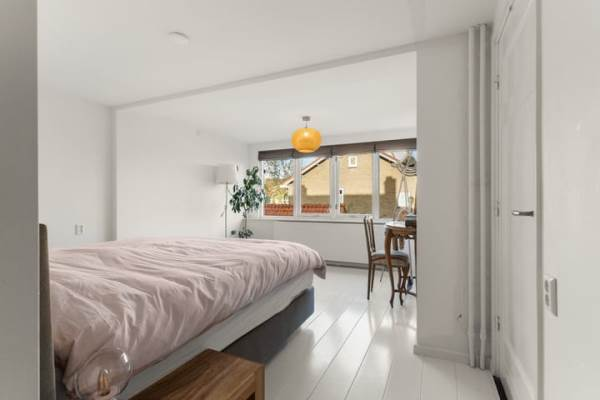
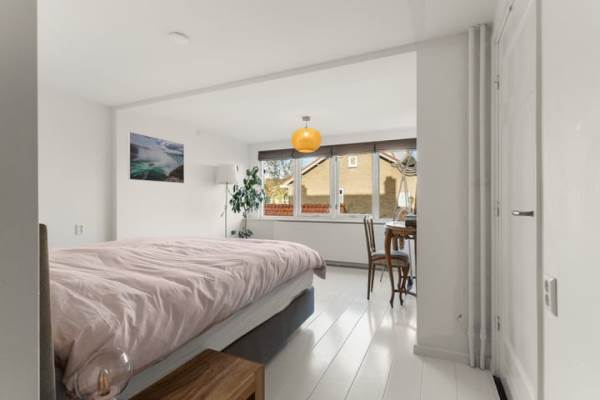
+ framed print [127,131,185,184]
